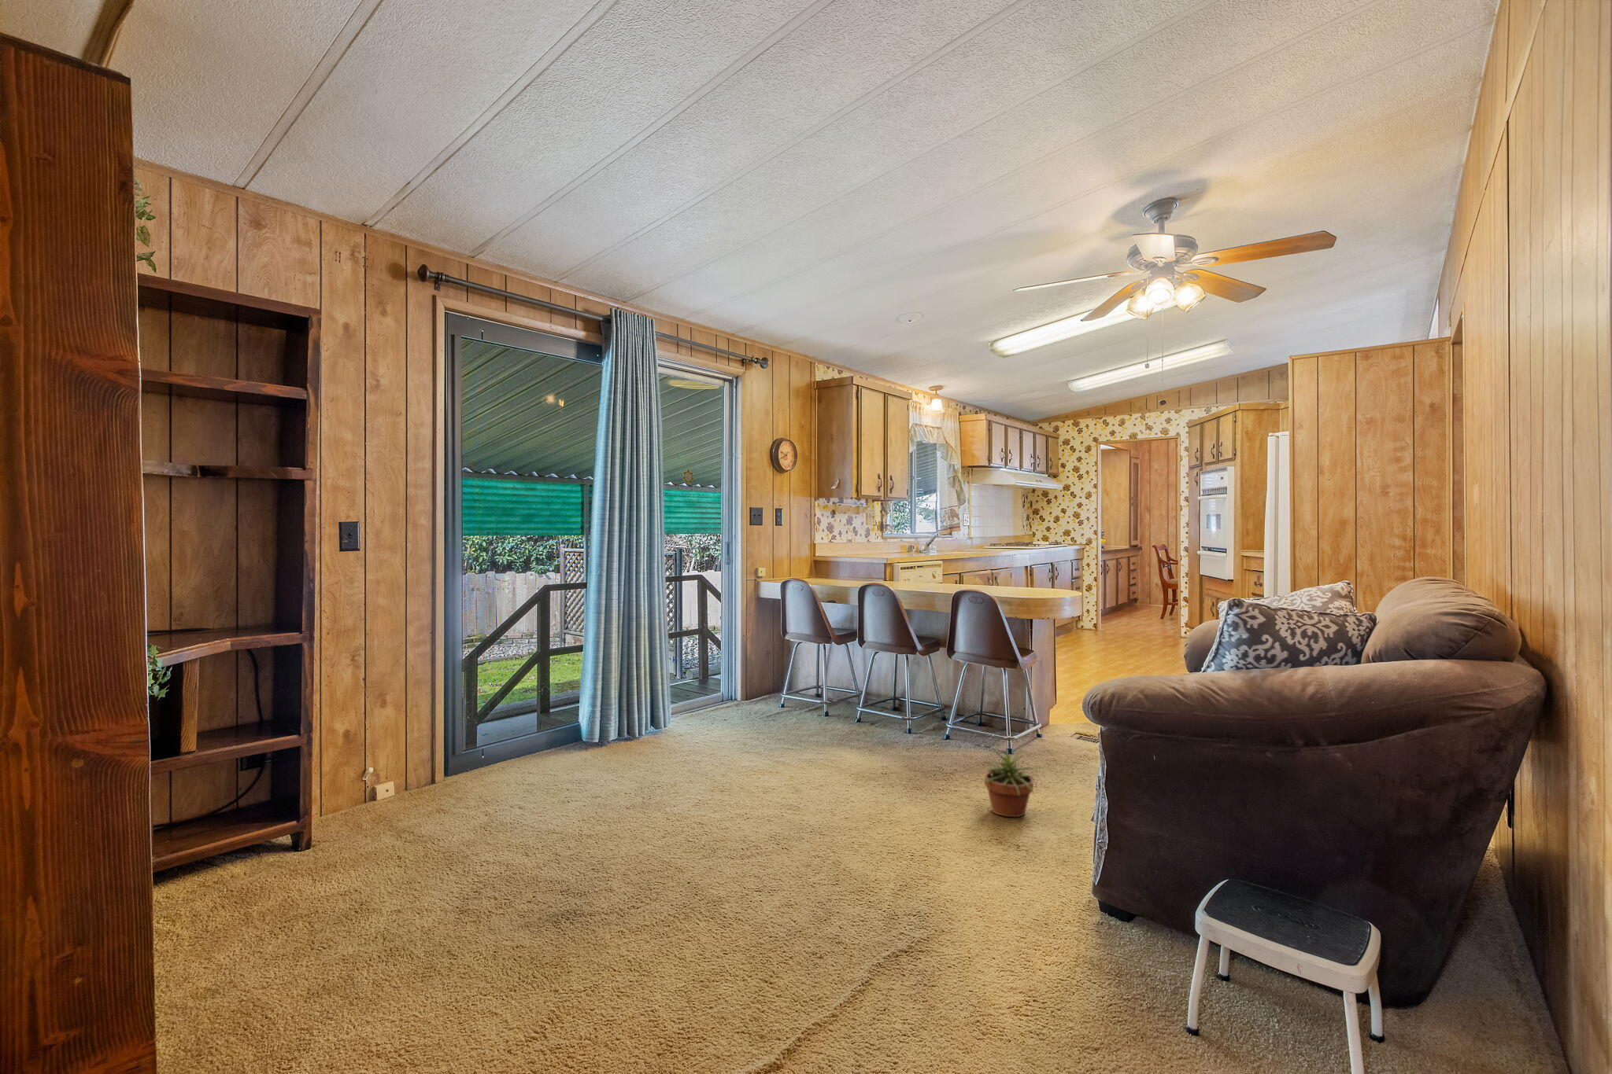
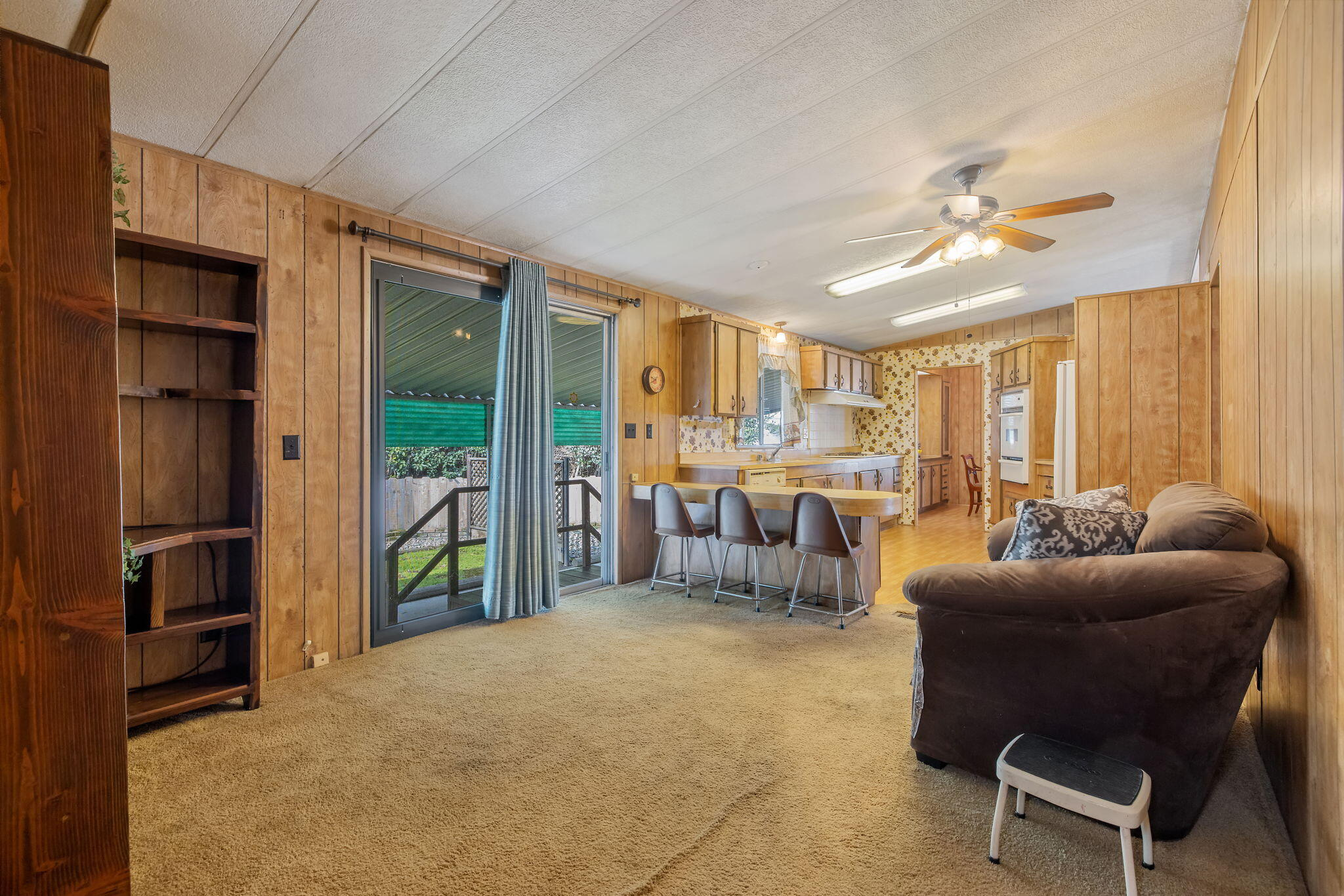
- potted plant [976,746,1043,819]
